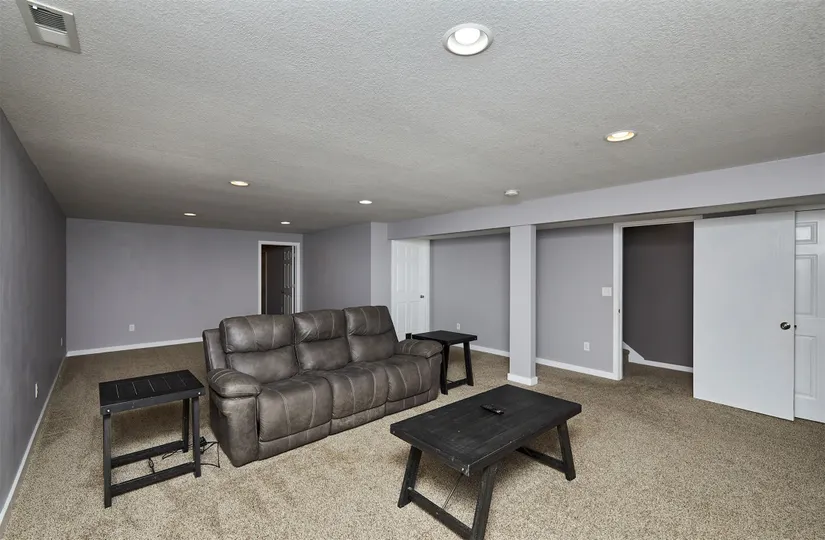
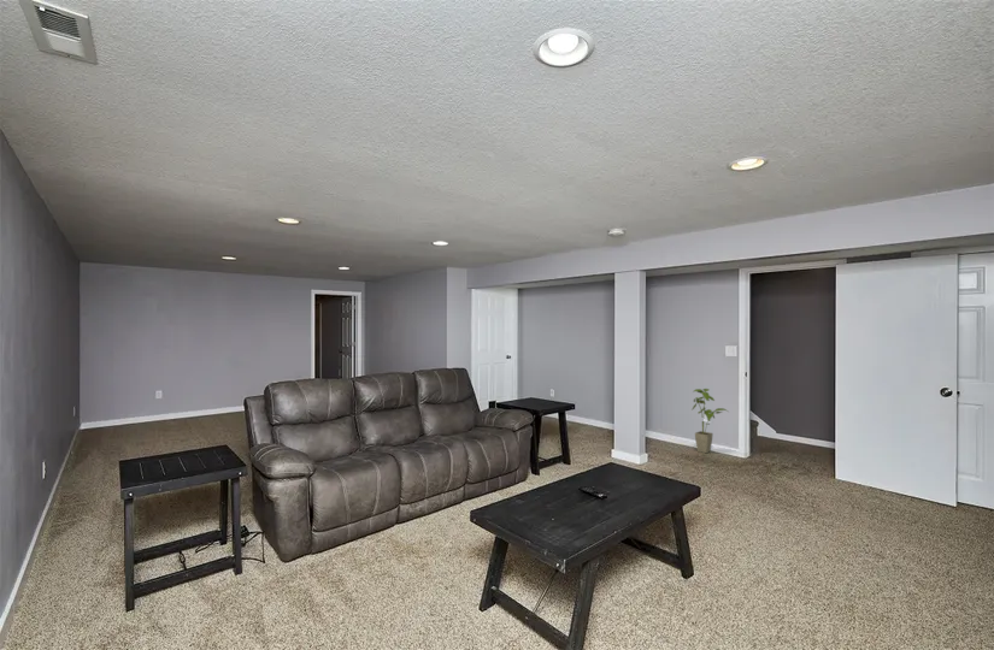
+ house plant [690,388,729,454]
